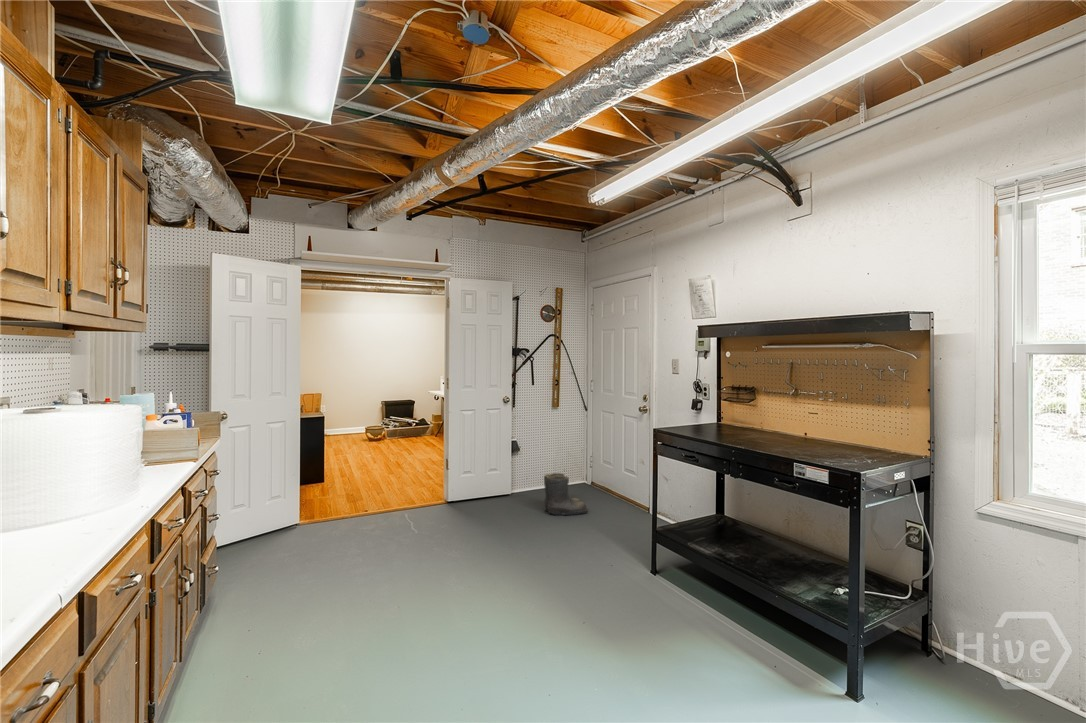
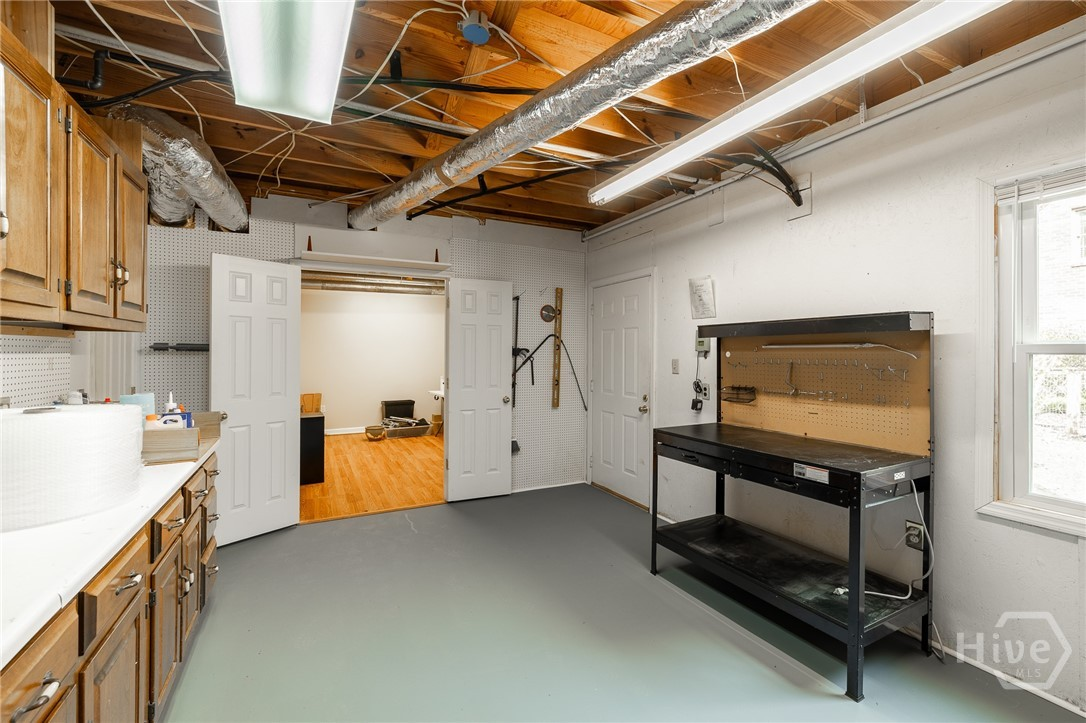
- boots [543,472,589,516]
